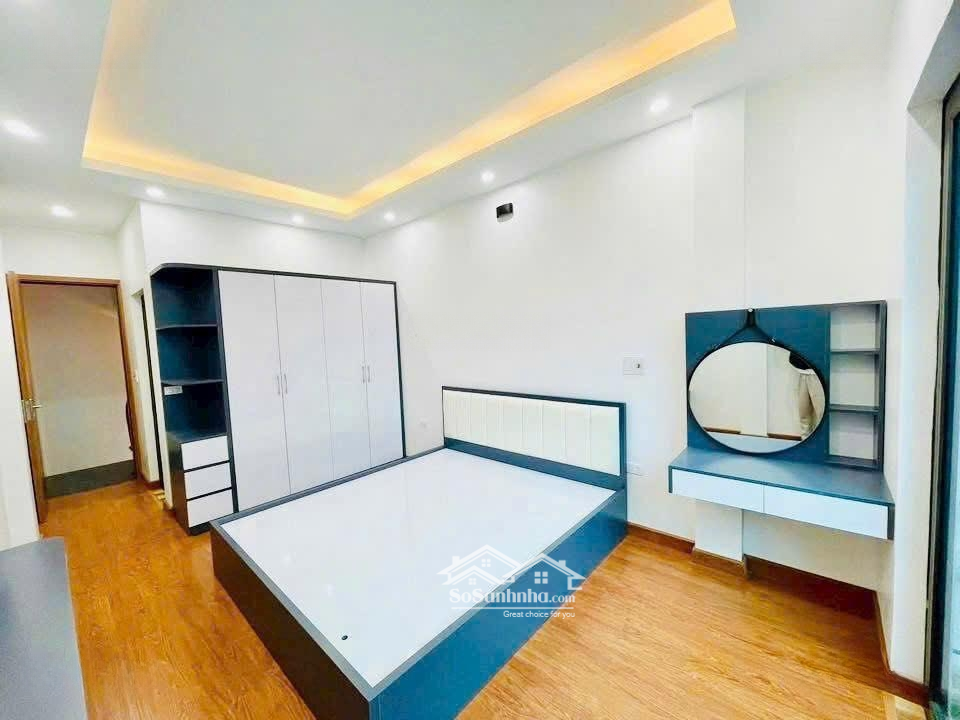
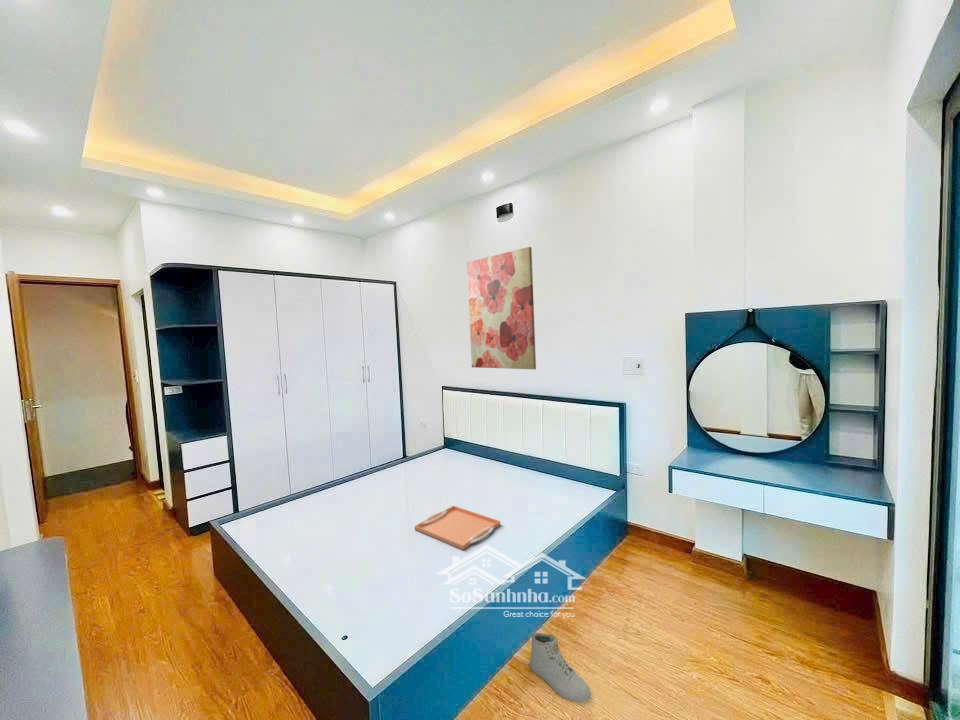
+ wall art [466,246,537,370]
+ serving tray [414,505,501,551]
+ sneaker [529,632,592,703]
